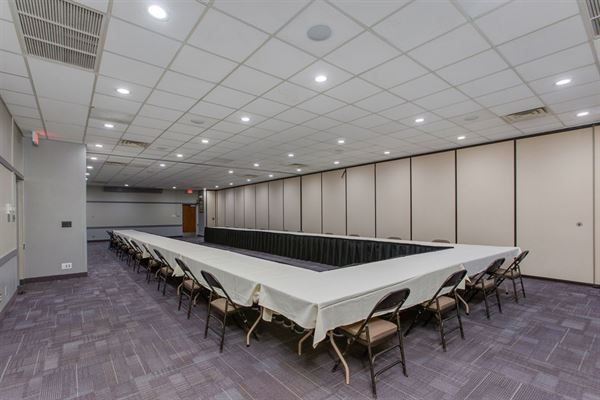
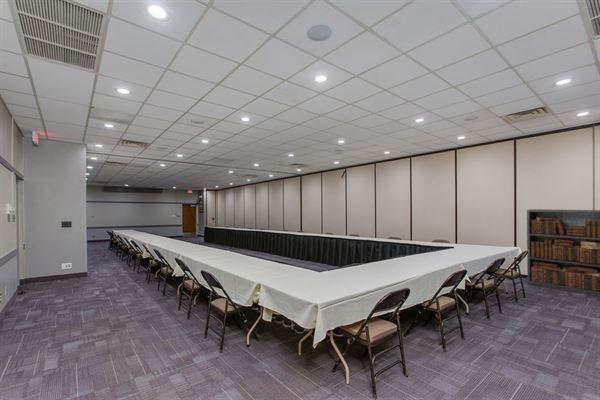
+ bookcase [526,208,600,297]
